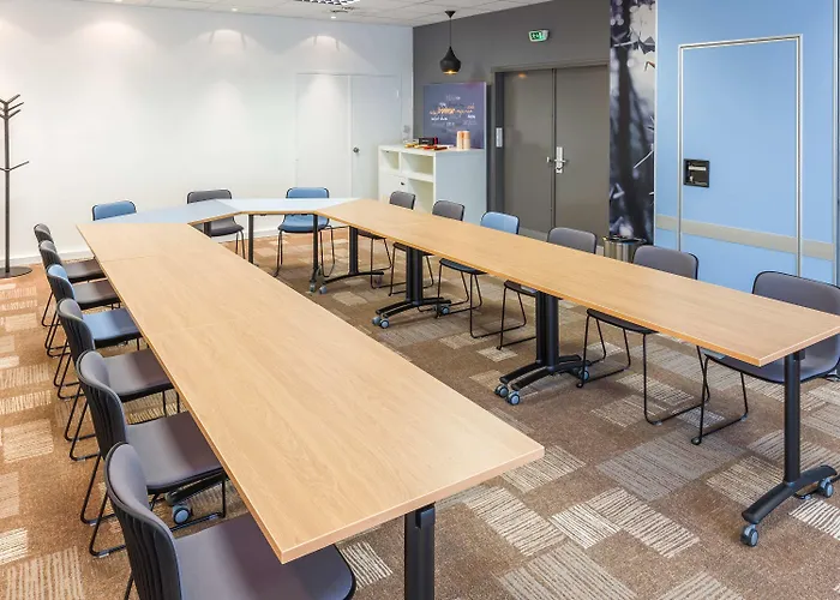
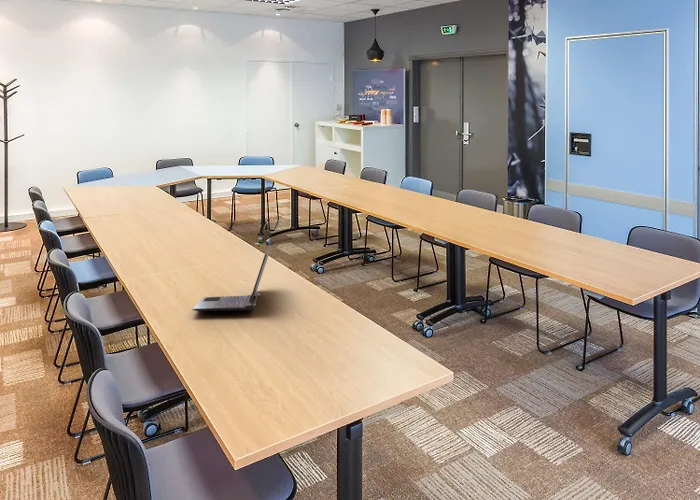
+ laptop [192,245,272,312]
